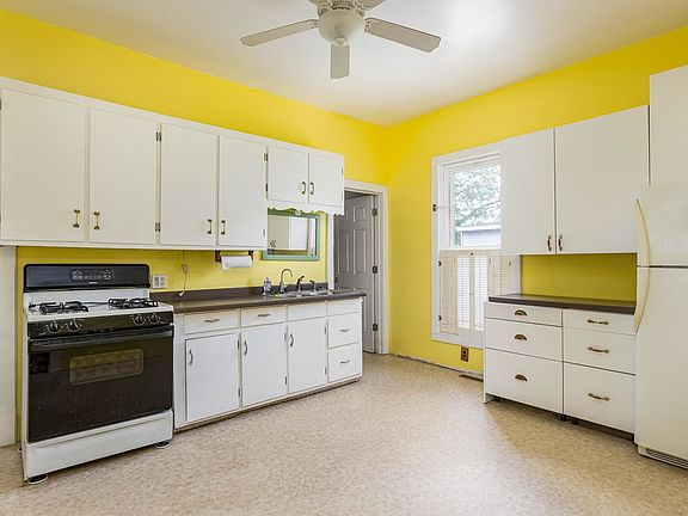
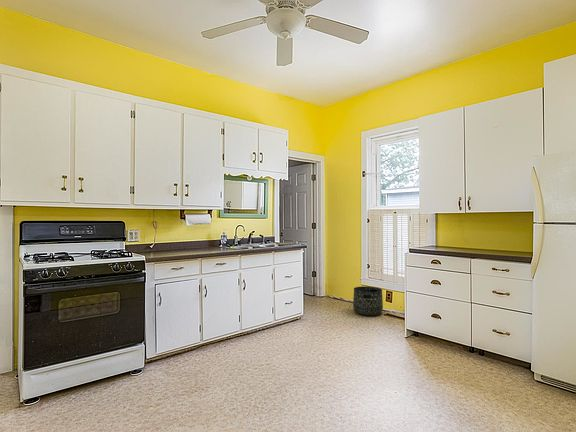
+ basket [352,285,384,317]
